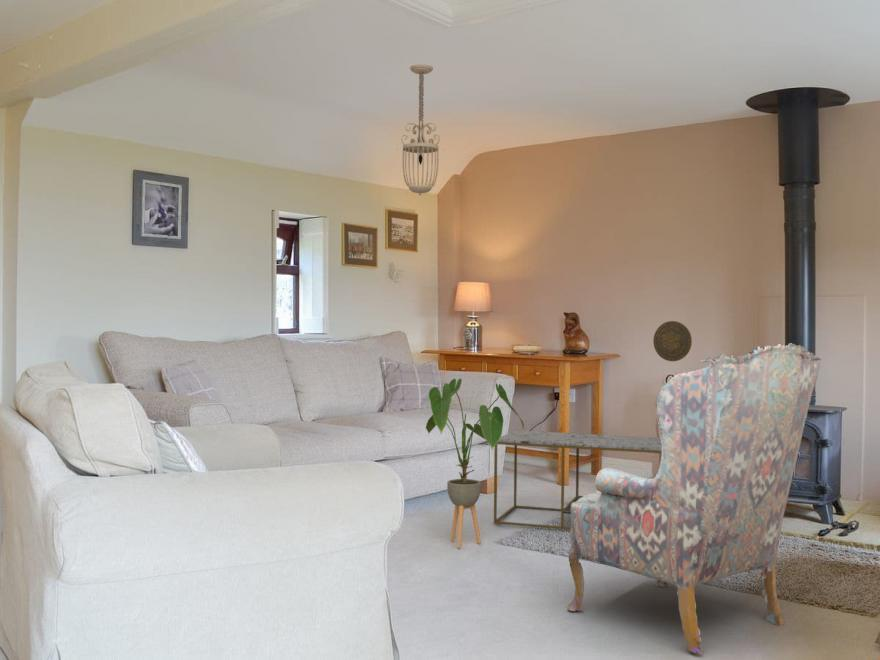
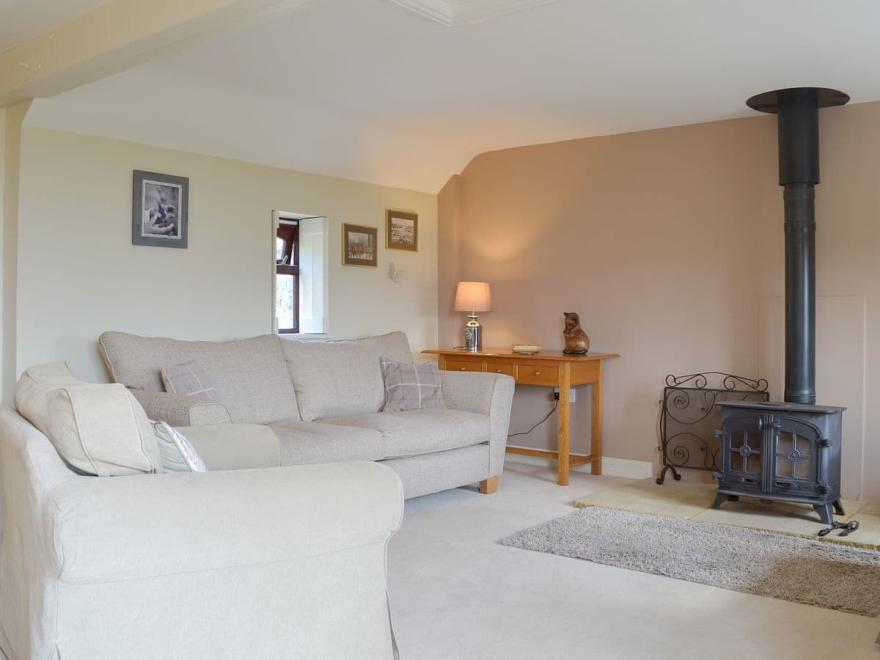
- house plant [425,377,525,549]
- armchair [566,342,822,655]
- coffee table [493,429,662,531]
- decorative plate [652,320,693,362]
- ceiling light fixture [395,63,446,197]
